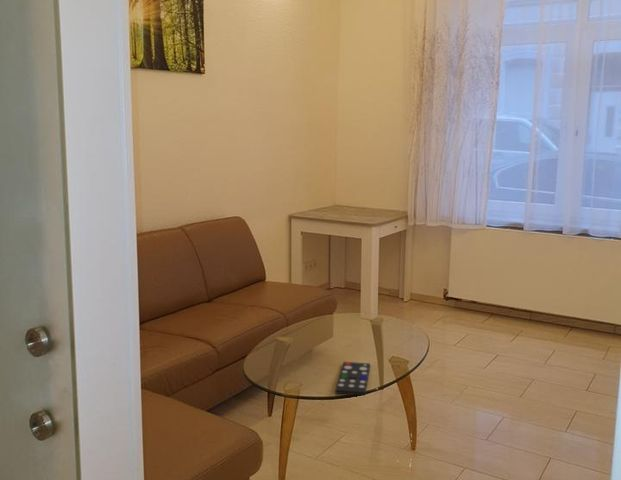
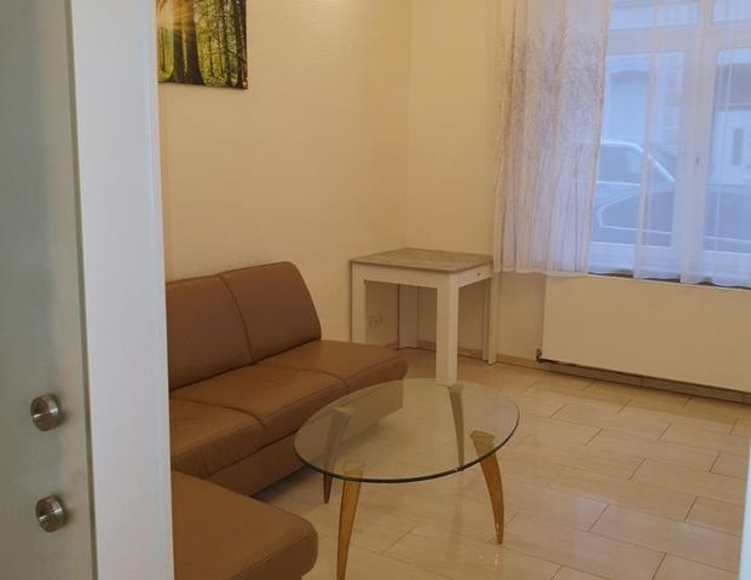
- remote control [334,361,371,397]
